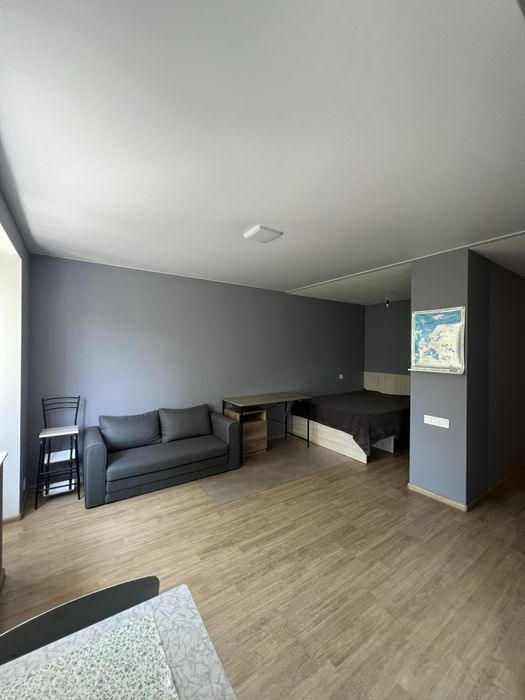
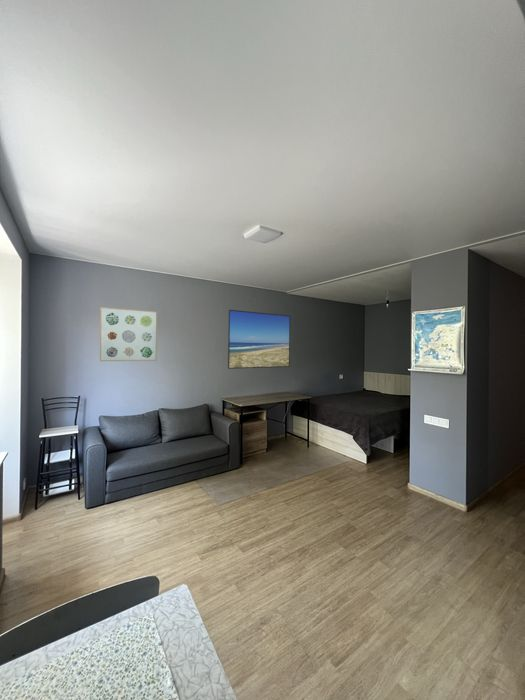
+ wall art [99,306,158,362]
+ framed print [227,309,291,370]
